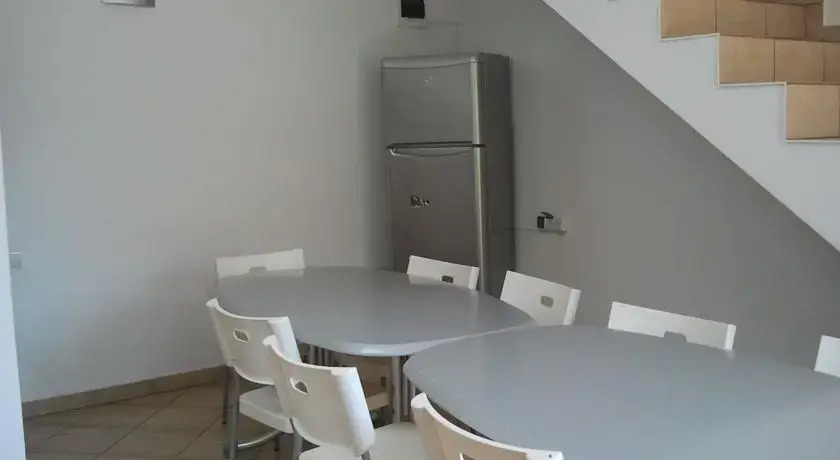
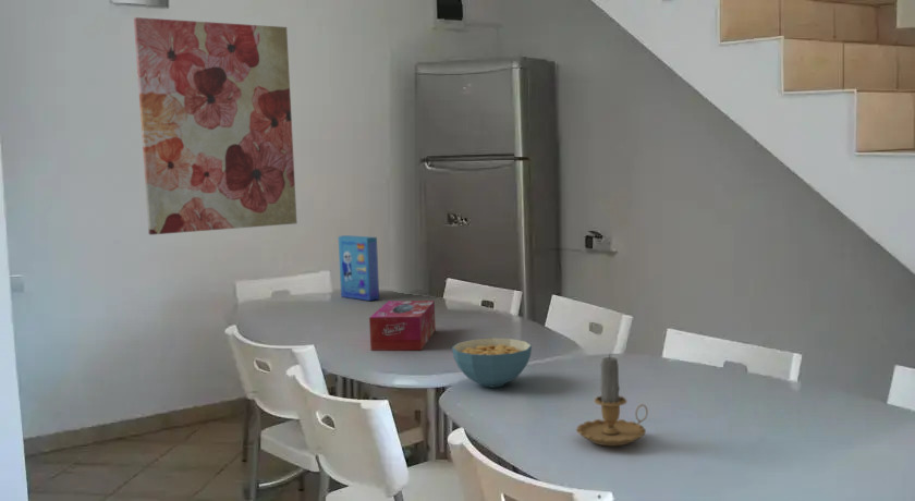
+ wall art [133,16,298,236]
+ tissue box [368,300,437,352]
+ cereal bowl [451,338,533,389]
+ cereal box [338,234,380,302]
+ candle [575,354,649,447]
